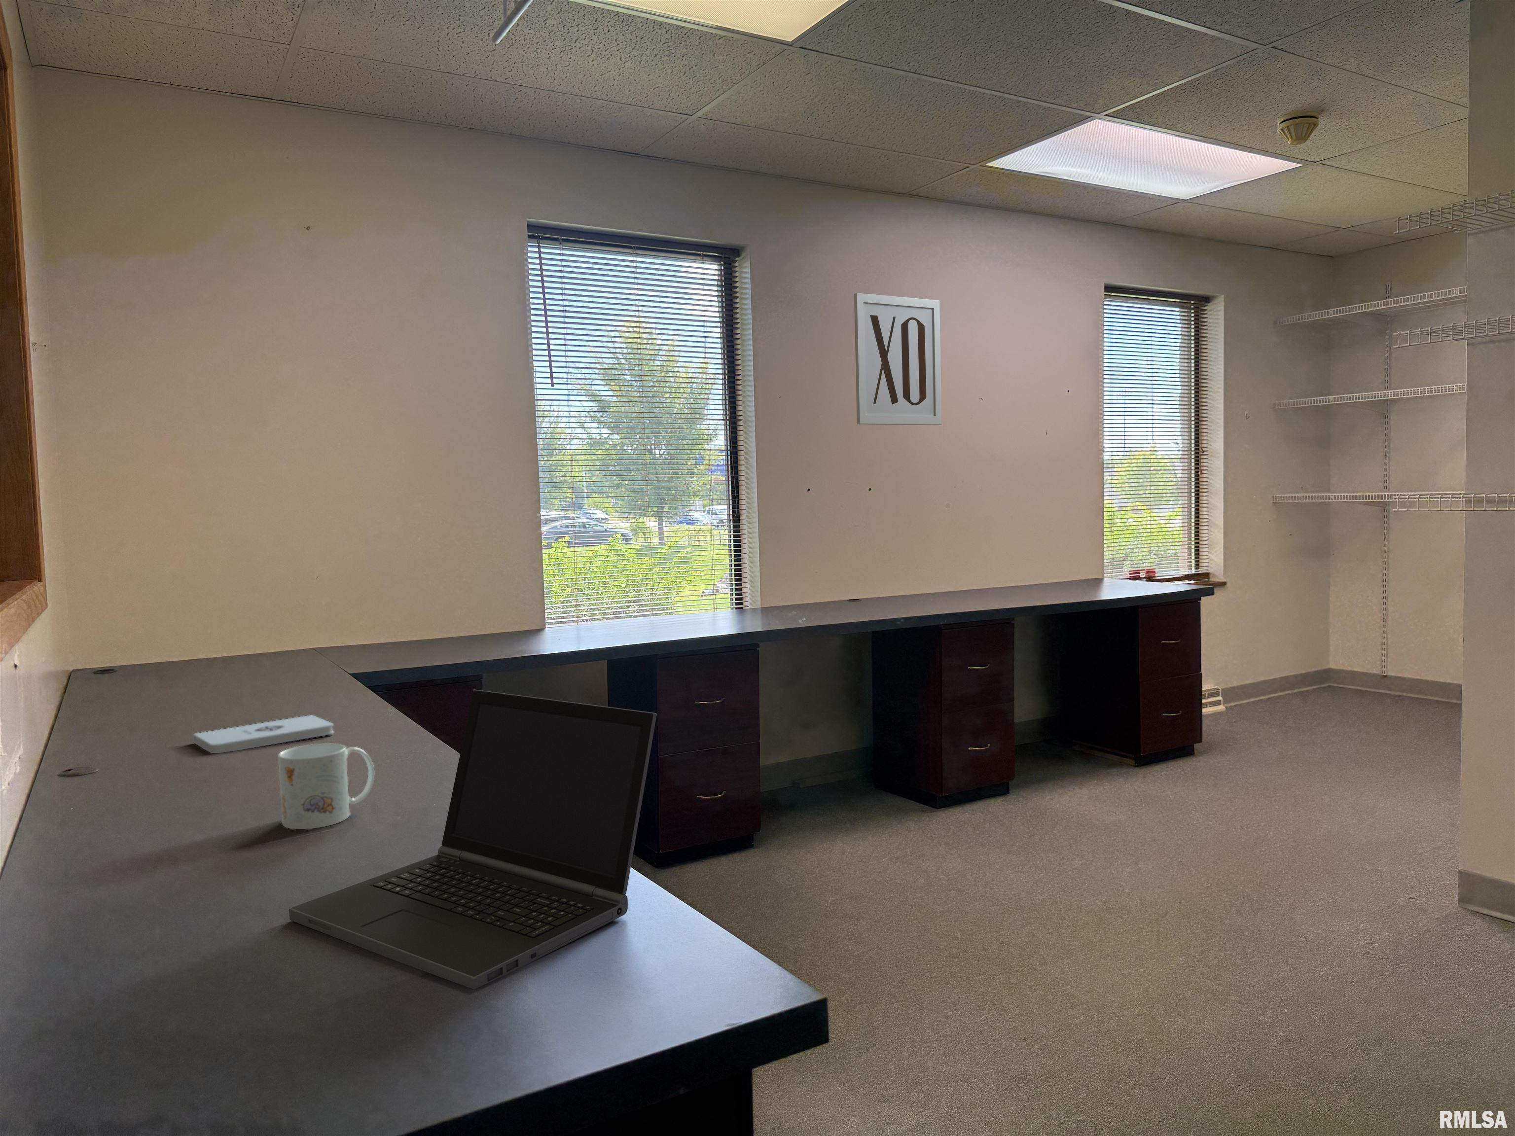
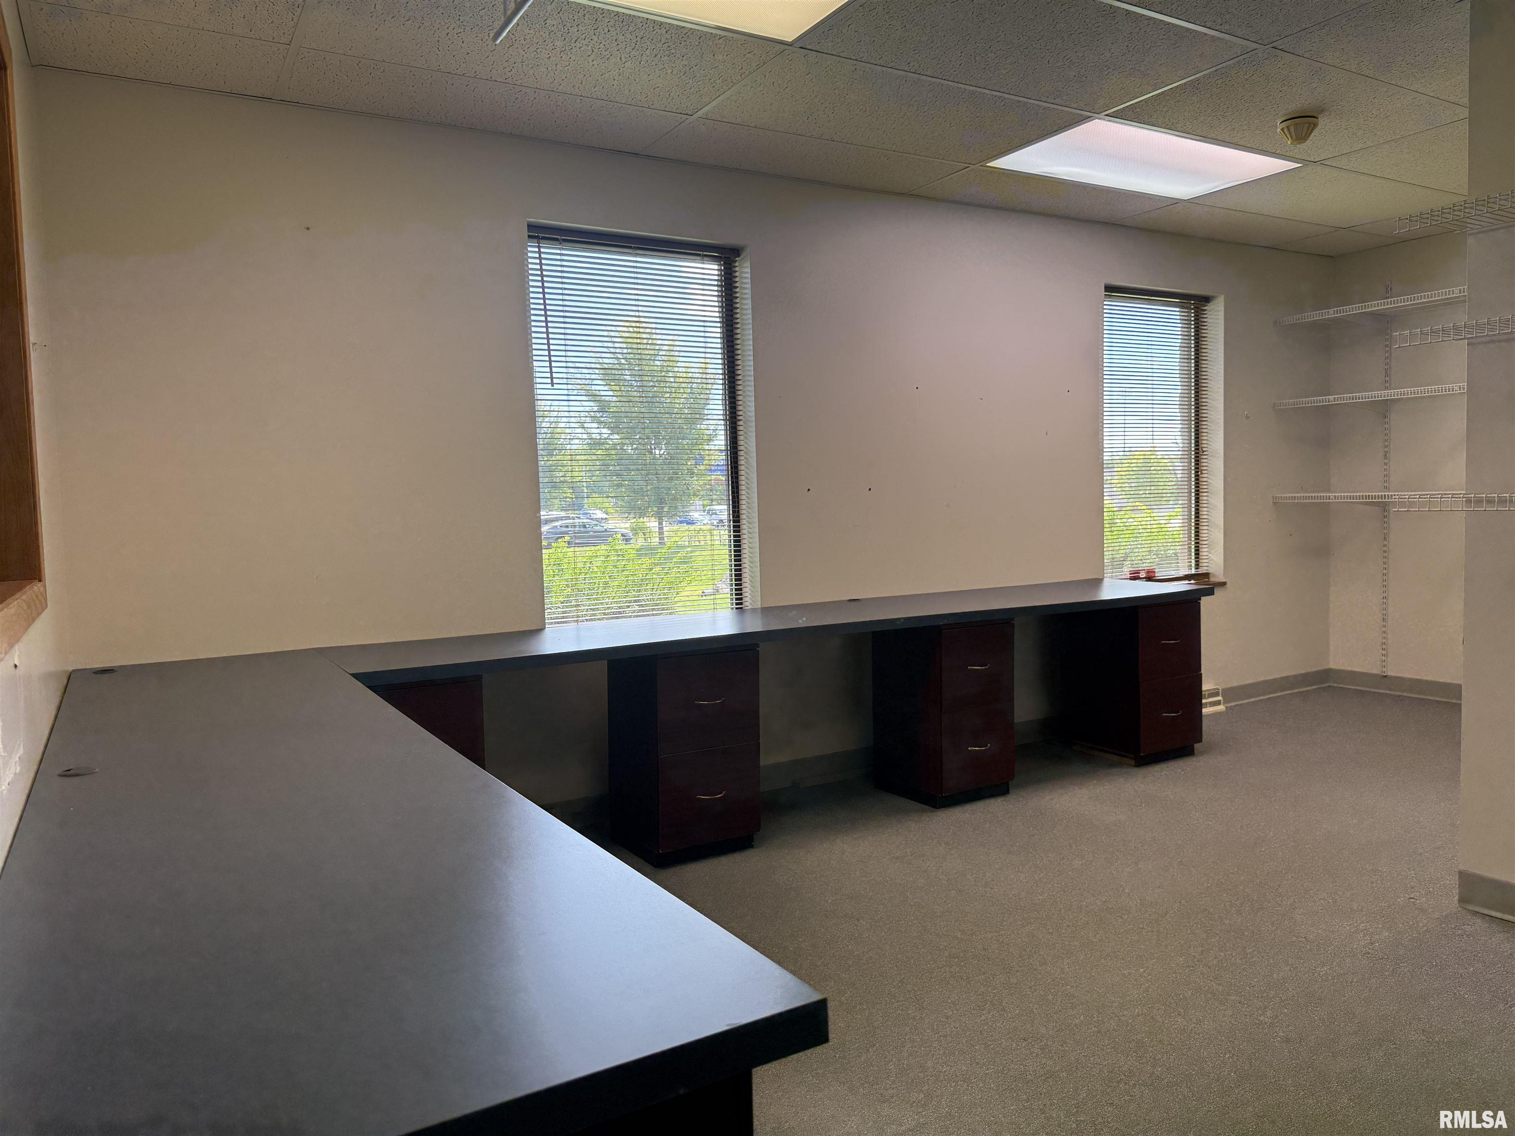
- laptop computer [289,689,657,989]
- mug [278,742,375,829]
- wall art [854,292,942,426]
- notepad [193,715,334,754]
